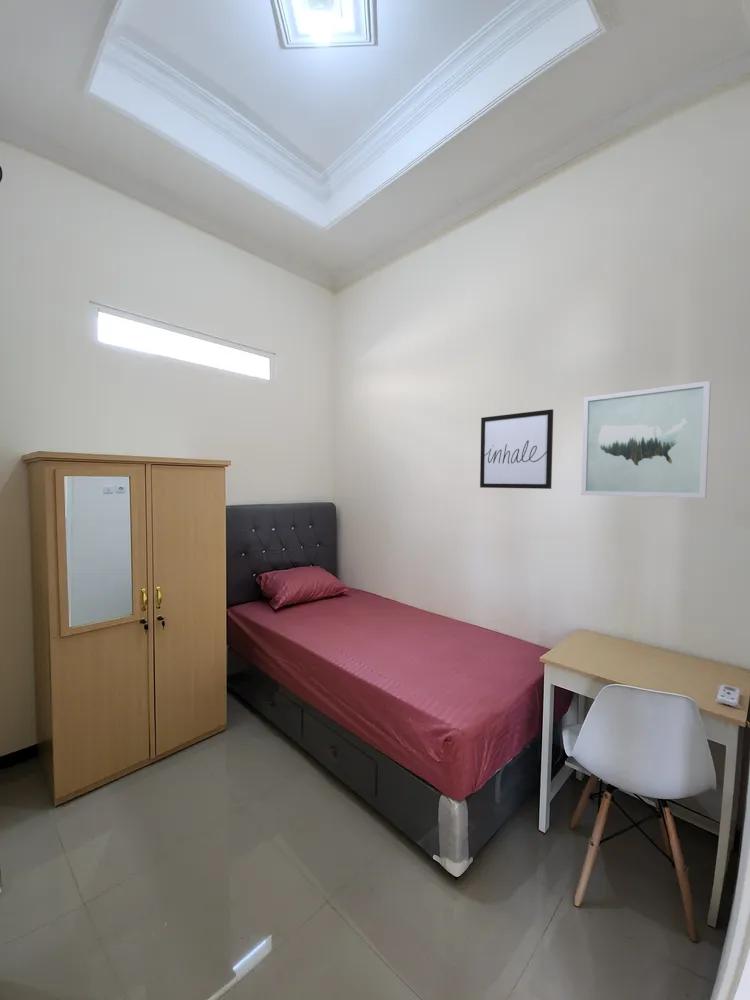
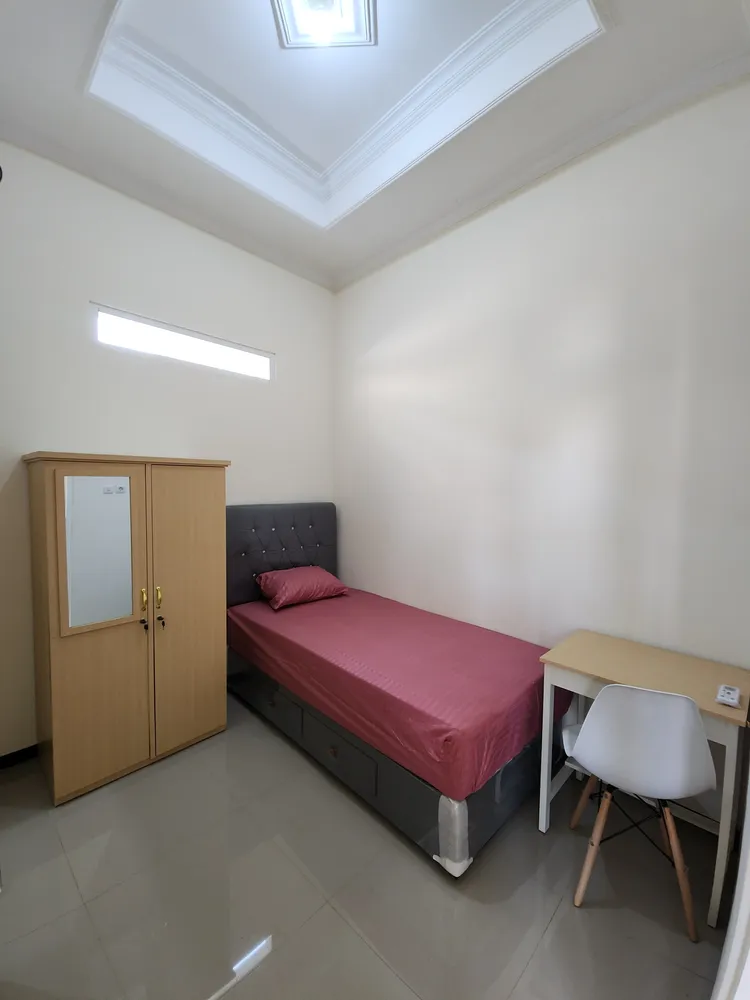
- wall art [580,380,712,499]
- wall art [479,408,554,490]
